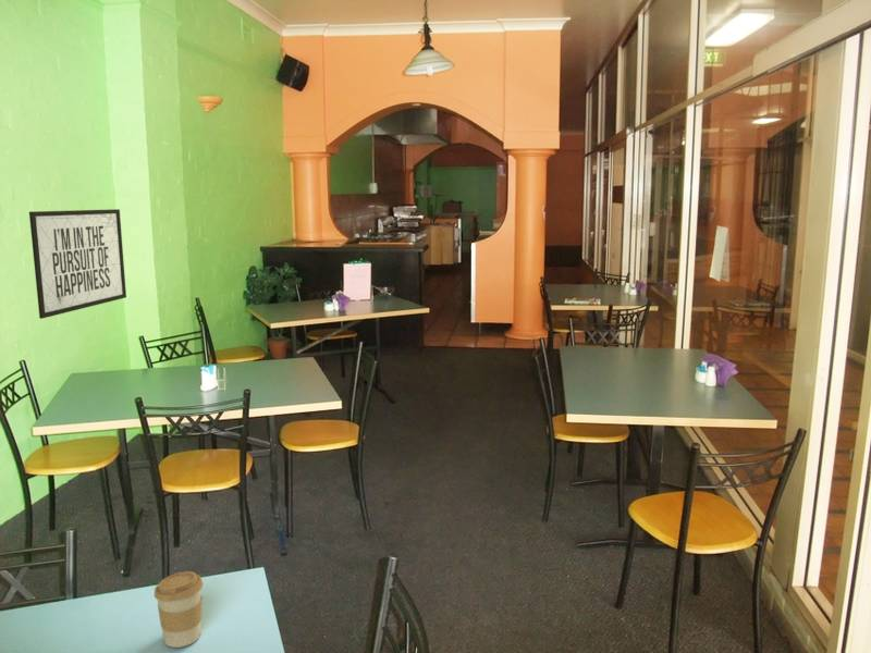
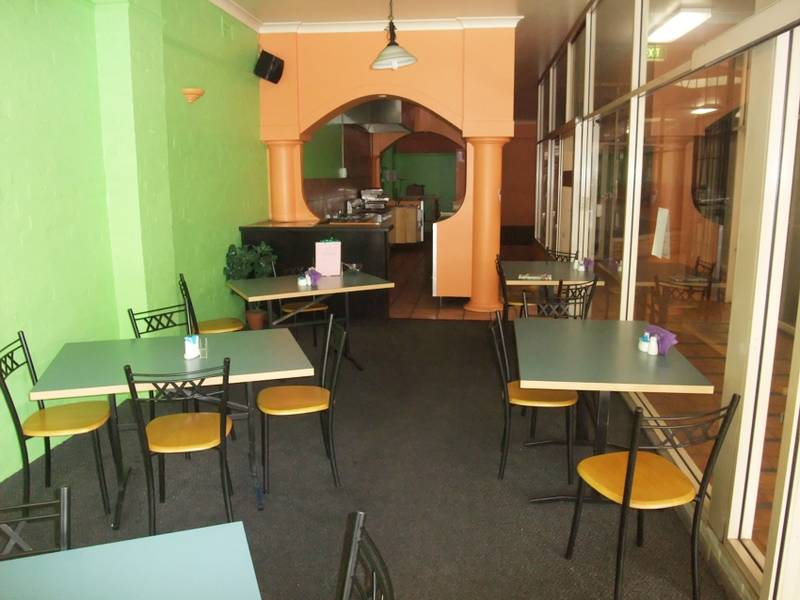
- mirror [28,208,127,320]
- coffee cup [154,570,205,649]
